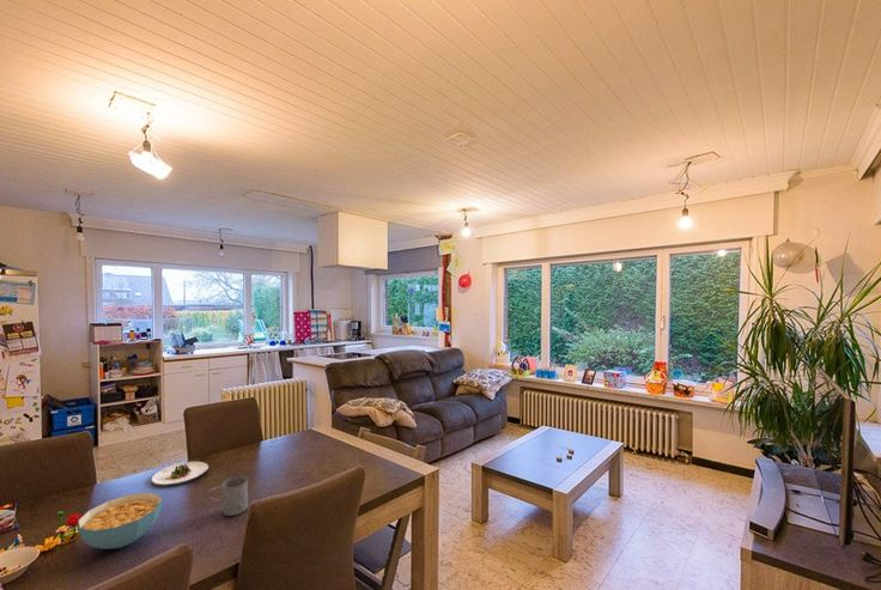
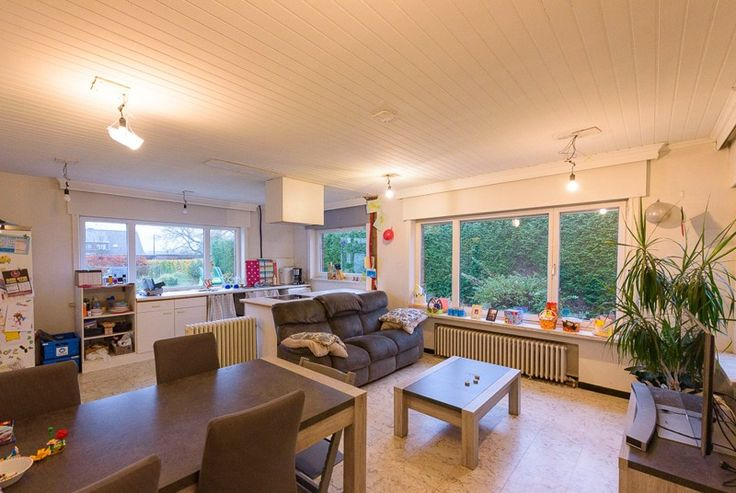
- salad plate [150,461,209,488]
- mug [207,475,249,517]
- cereal bowl [77,492,163,551]
